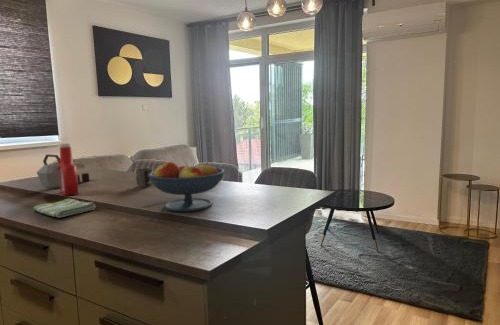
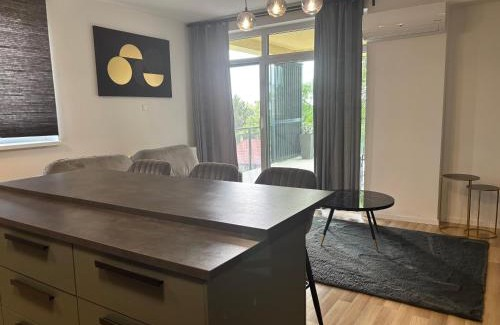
- dish towel [32,198,97,219]
- mug [135,167,153,188]
- soap bottle [58,142,80,197]
- kettle [35,153,90,190]
- fruit bowl [148,161,226,212]
